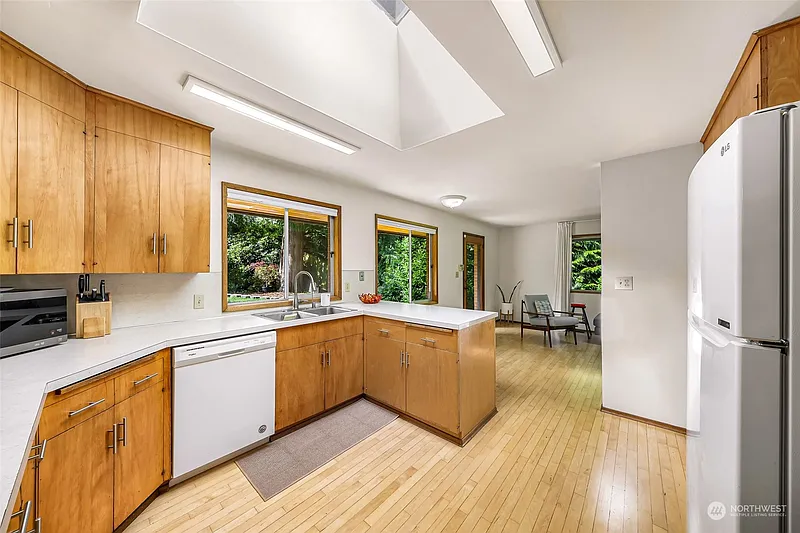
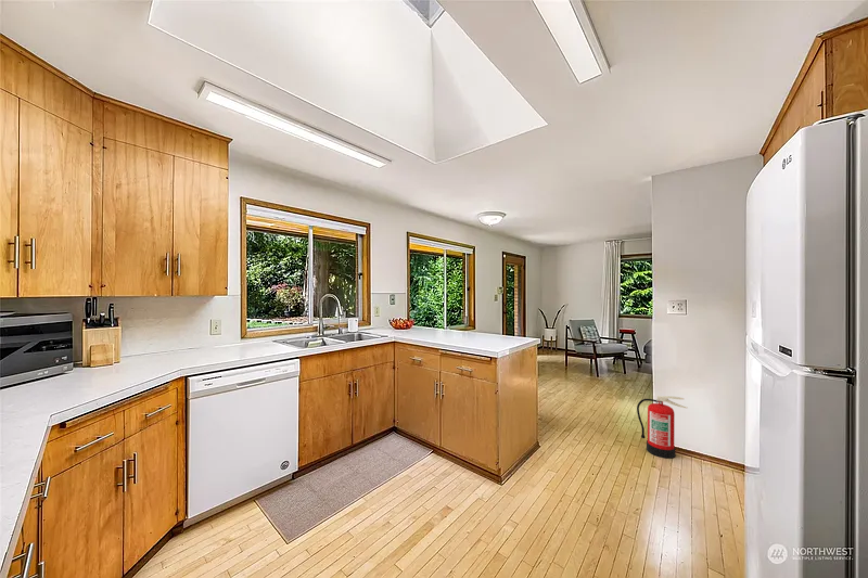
+ fire extinguisher [636,395,689,460]
